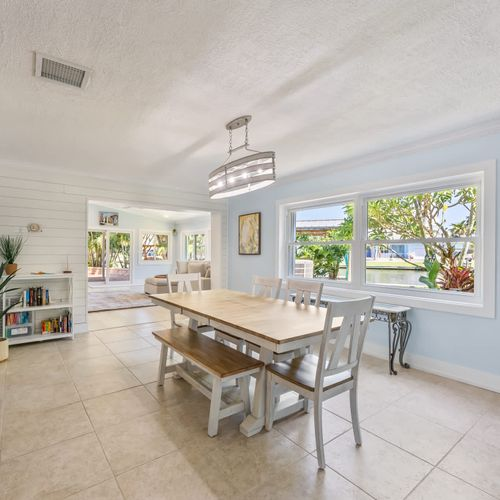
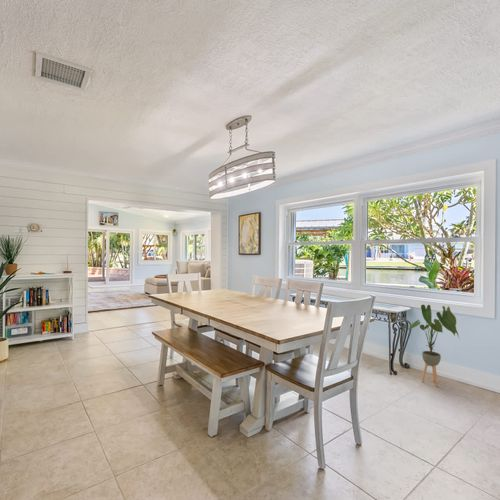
+ house plant [407,304,461,387]
